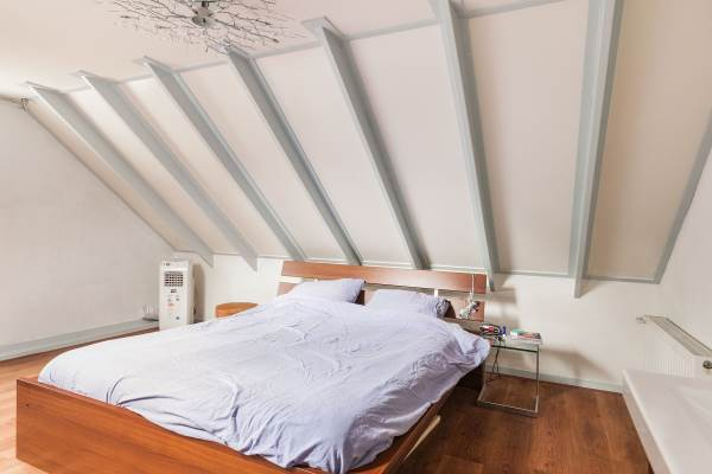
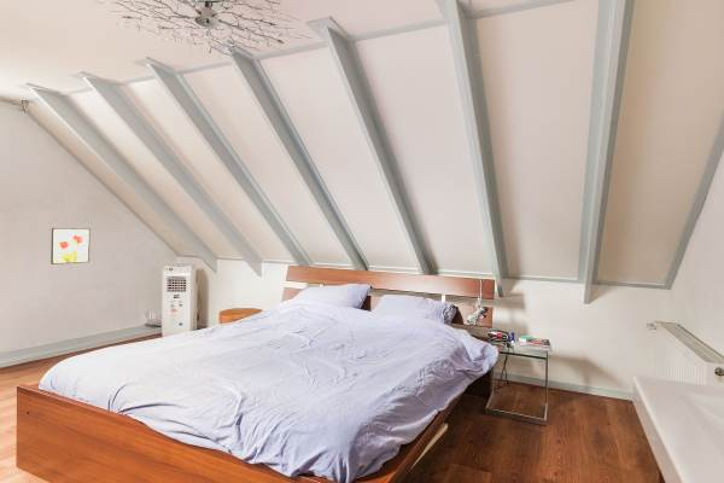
+ wall art [49,227,92,266]
